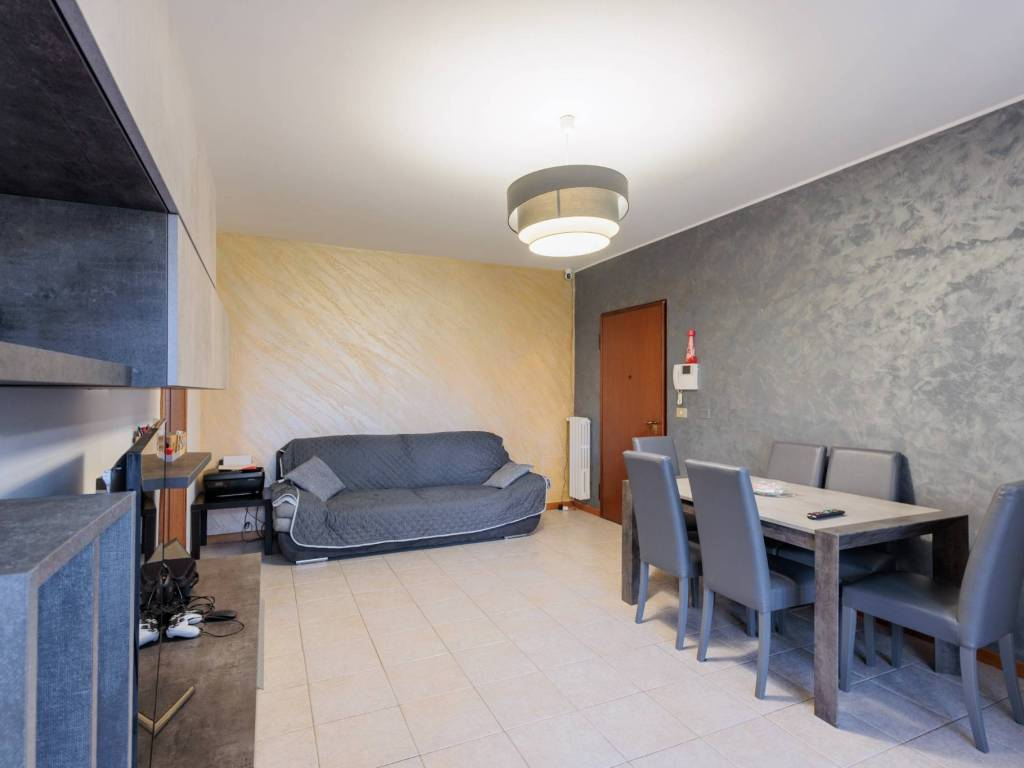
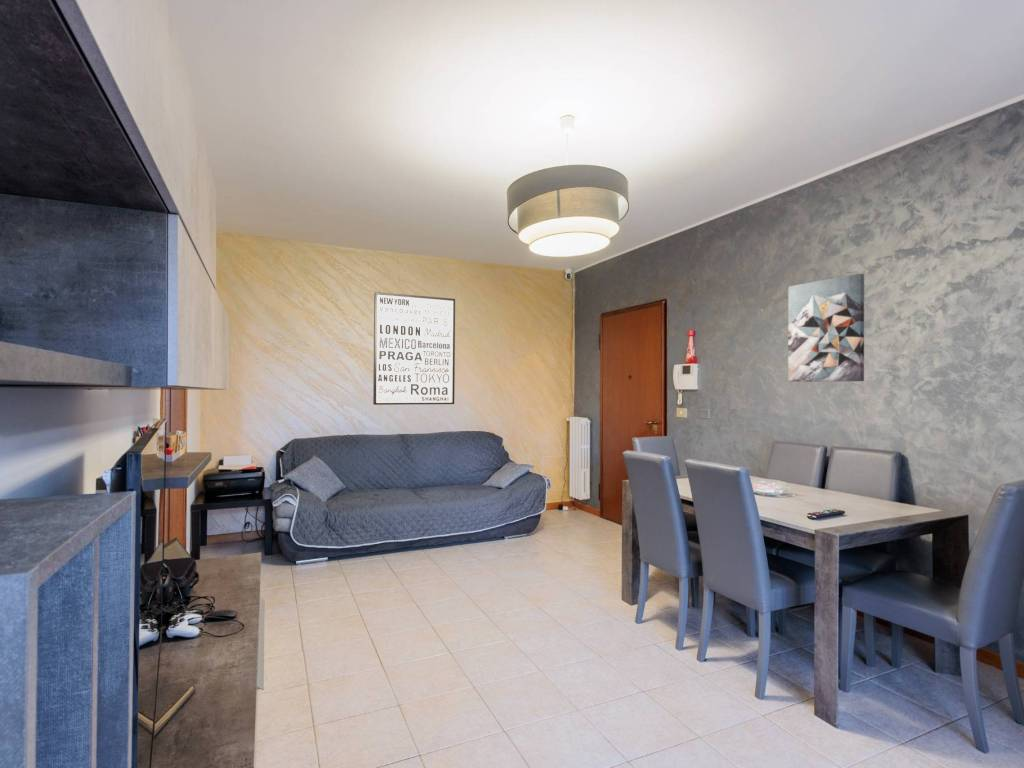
+ wall art [787,273,865,383]
+ wall art [372,291,456,406]
